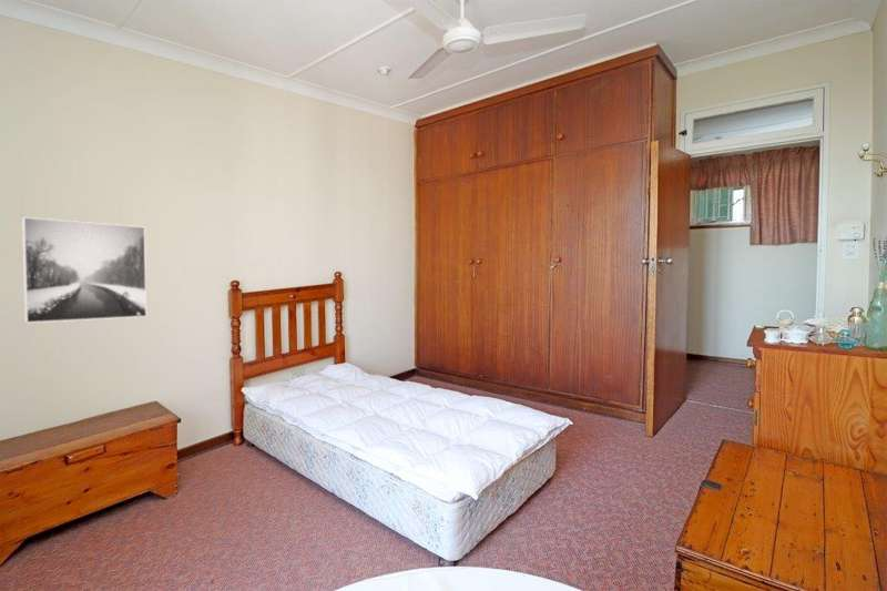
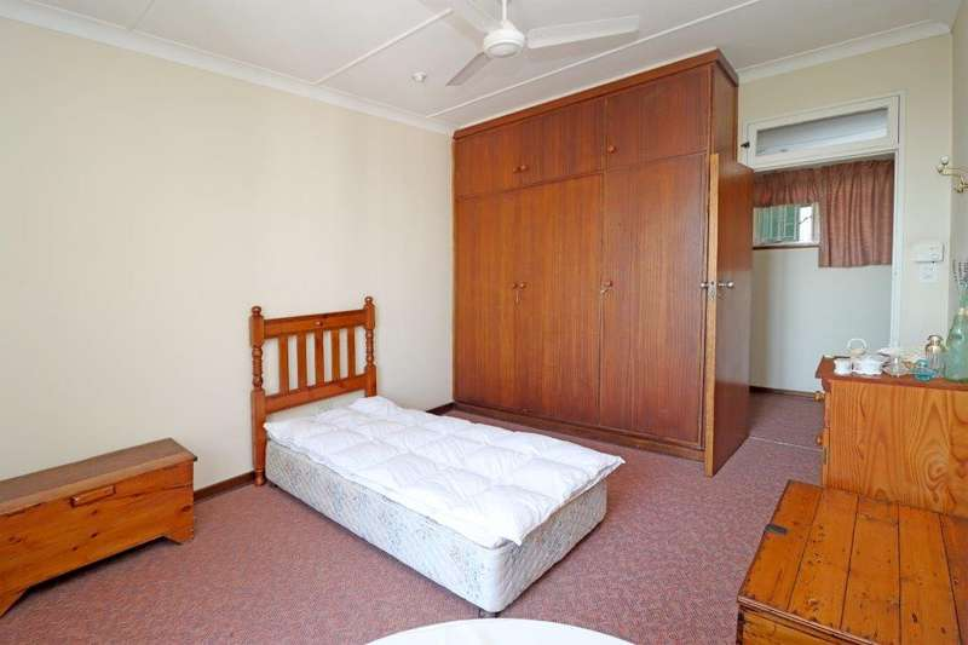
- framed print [21,216,147,324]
